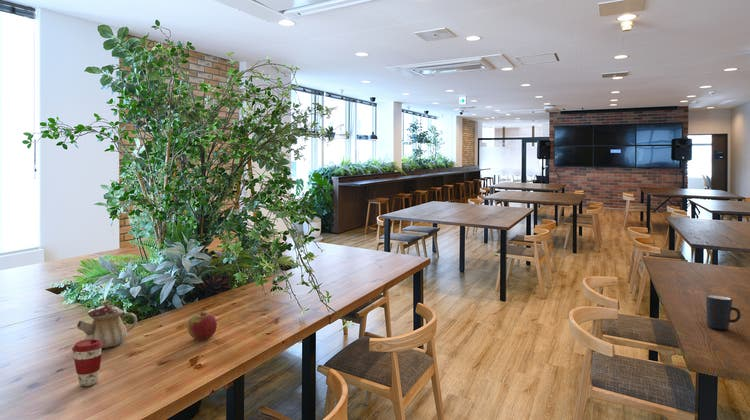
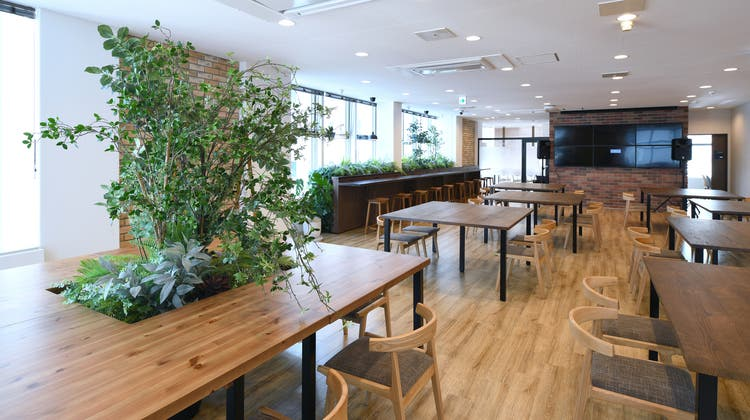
- coffee cup [71,339,103,387]
- teapot [76,299,138,349]
- apple [186,311,218,341]
- mug [705,294,742,330]
